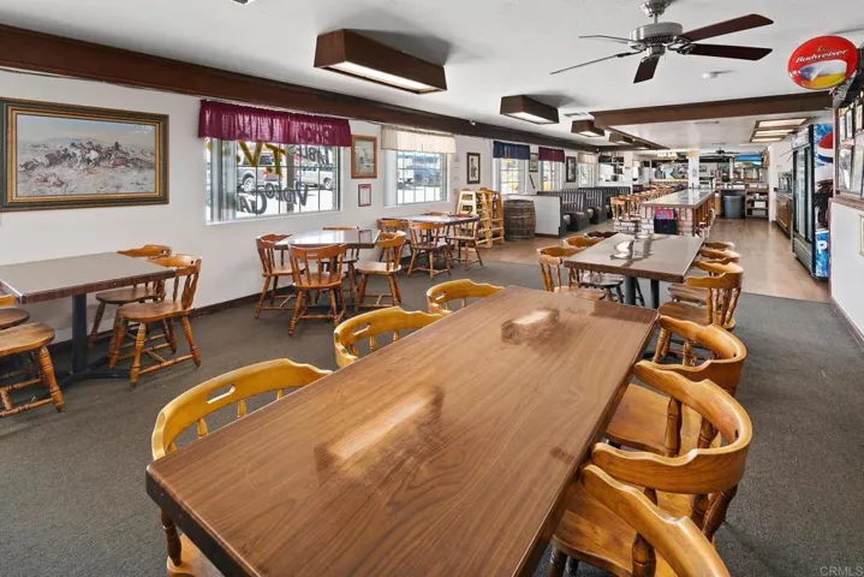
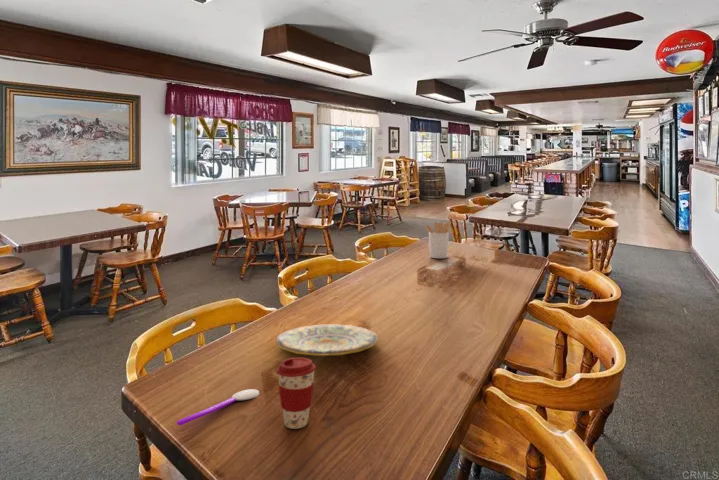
+ plate [275,323,379,357]
+ coffee cup [275,357,317,430]
+ spoon [176,388,260,426]
+ utensil holder [424,220,452,259]
